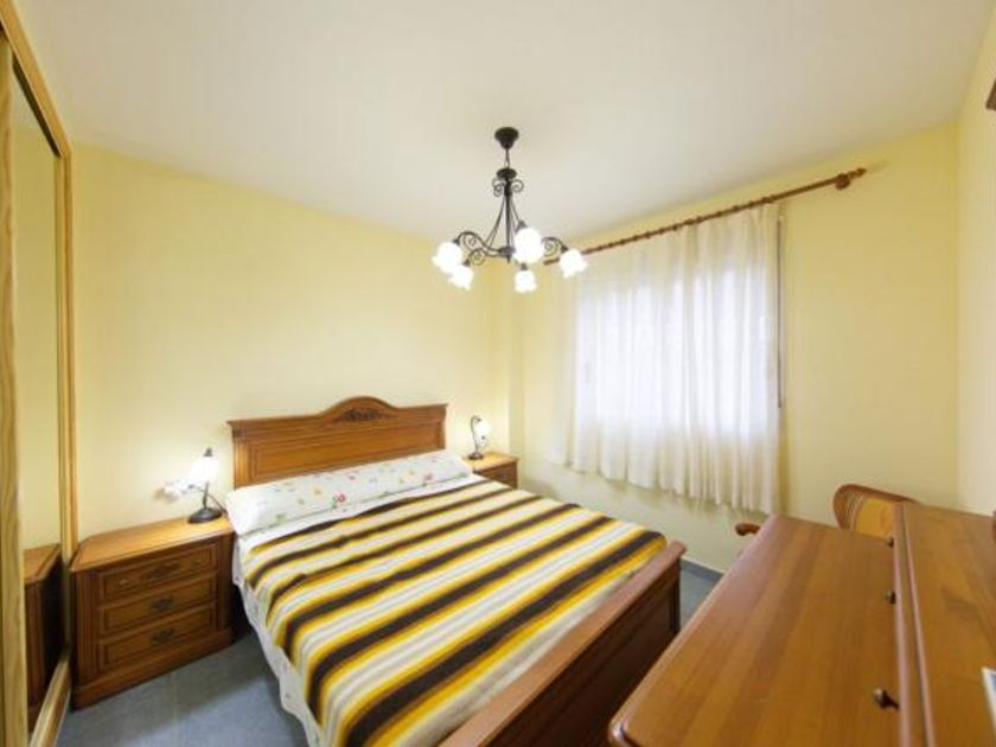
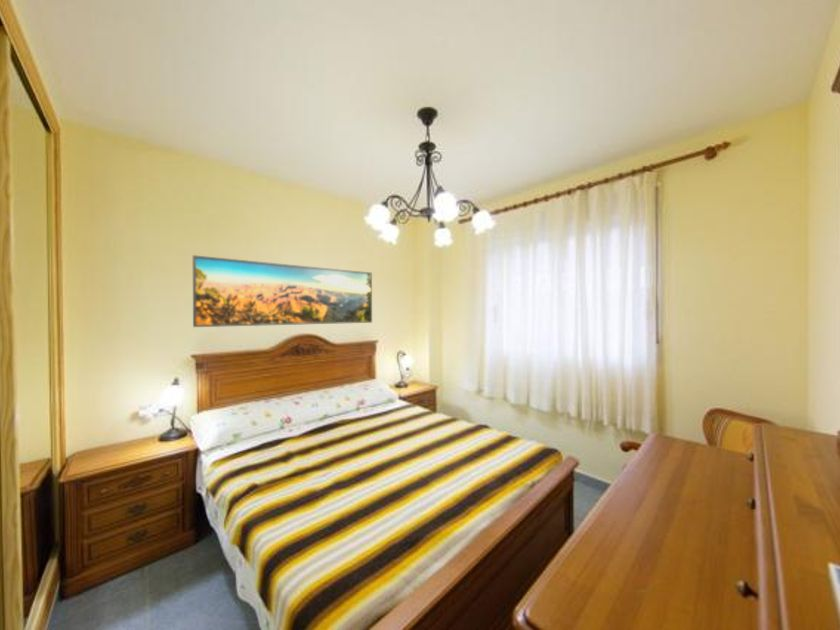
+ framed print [192,254,373,328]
